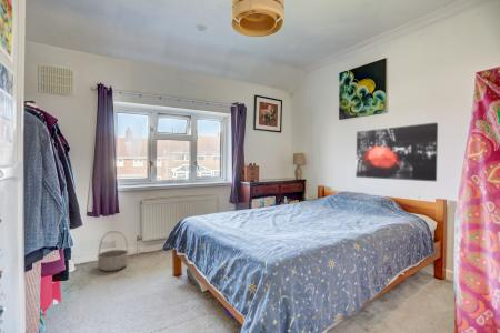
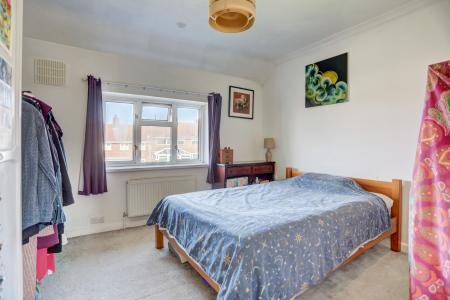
- basket [97,230,130,272]
- wall art [354,121,439,182]
